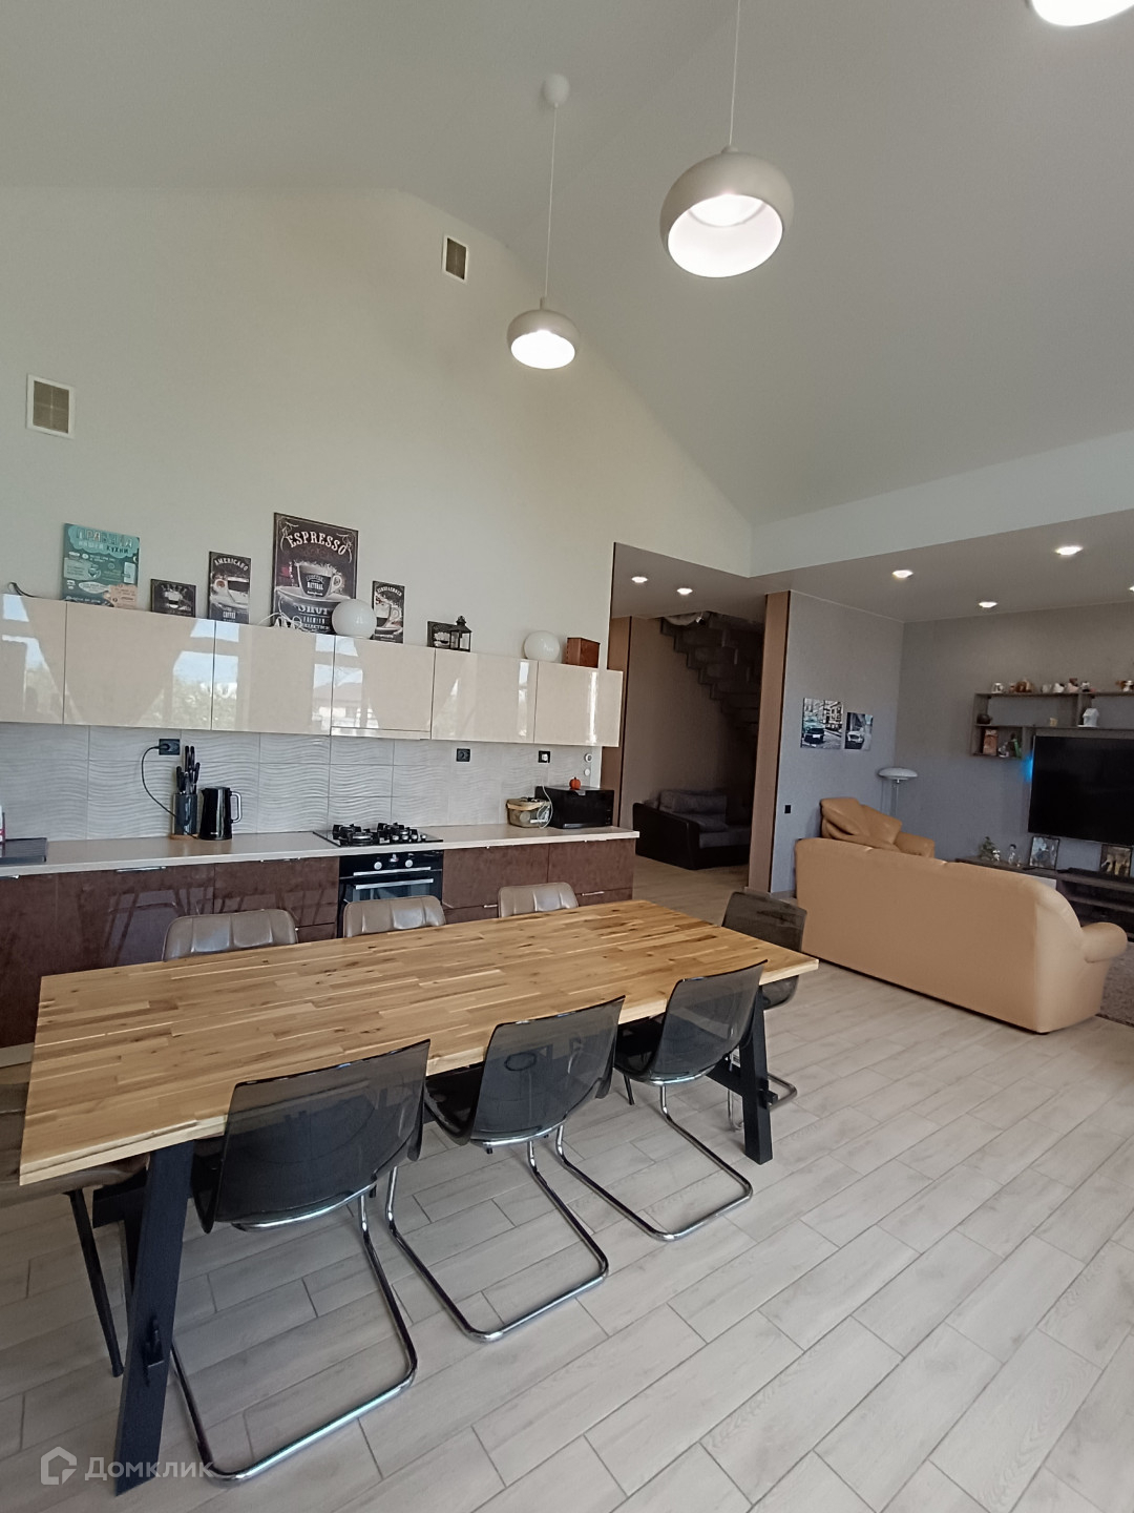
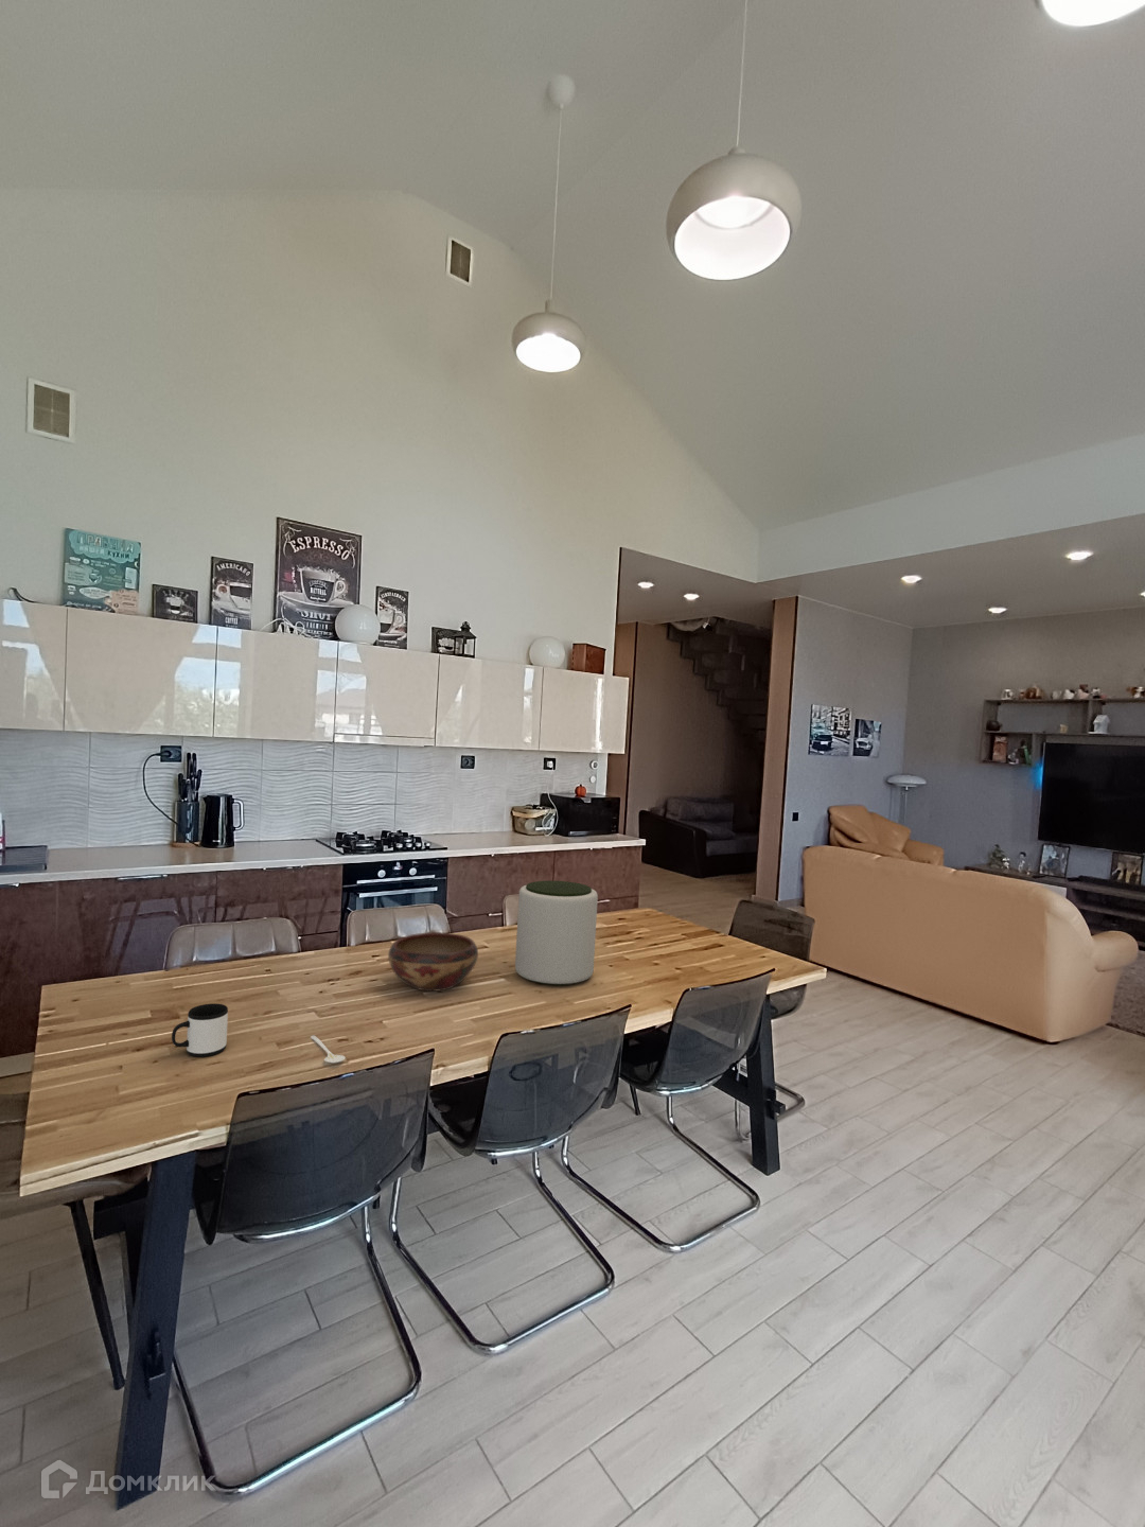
+ mug [171,1002,229,1058]
+ stirrer [309,1035,345,1064]
+ decorative bowl [387,931,479,992]
+ plant pot [515,880,599,986]
